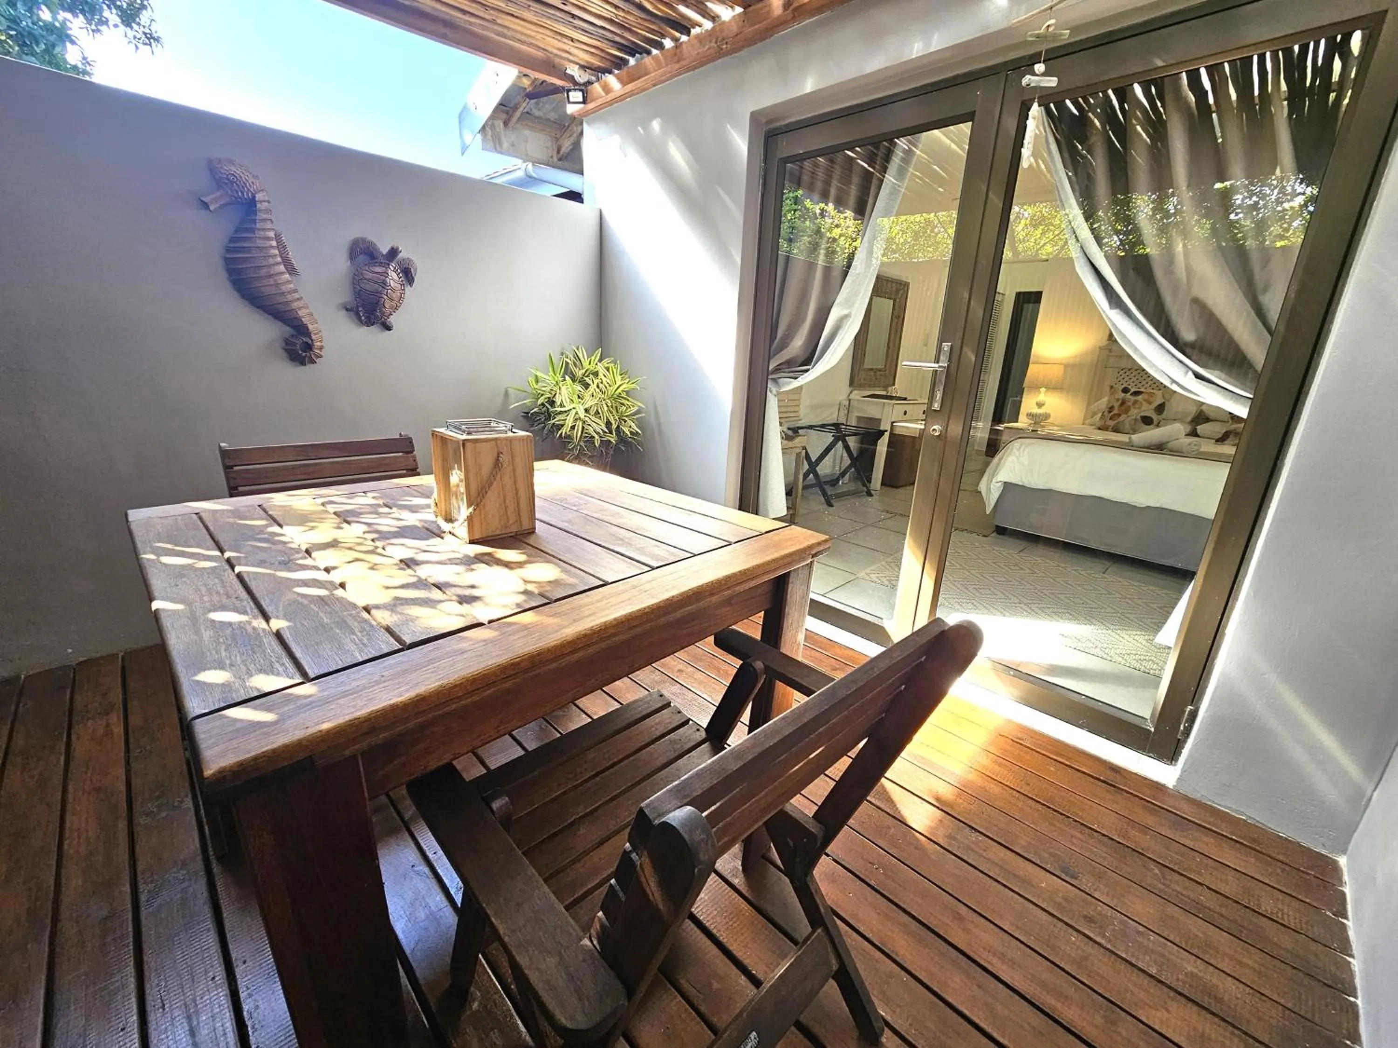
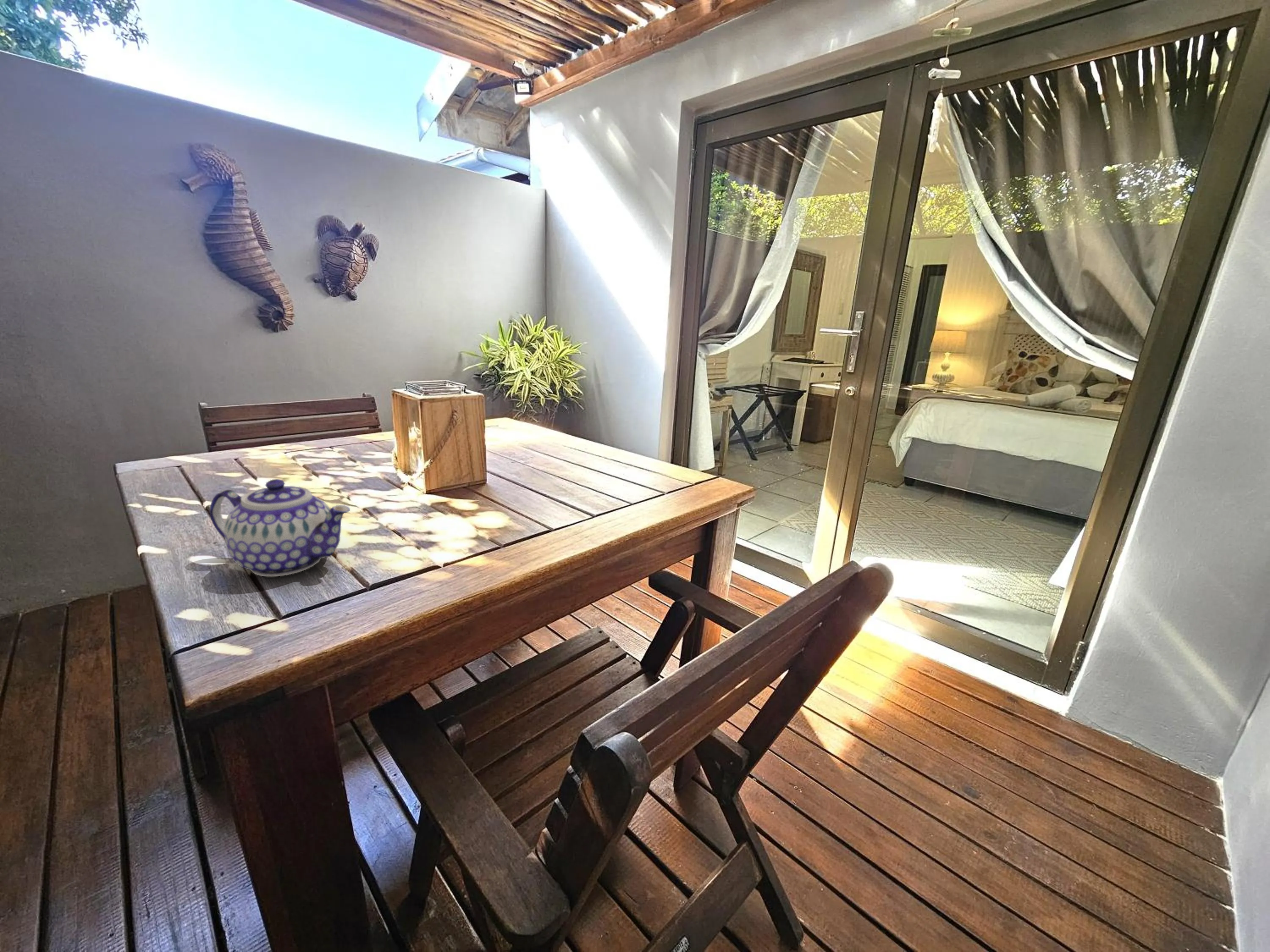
+ teapot [210,479,351,577]
